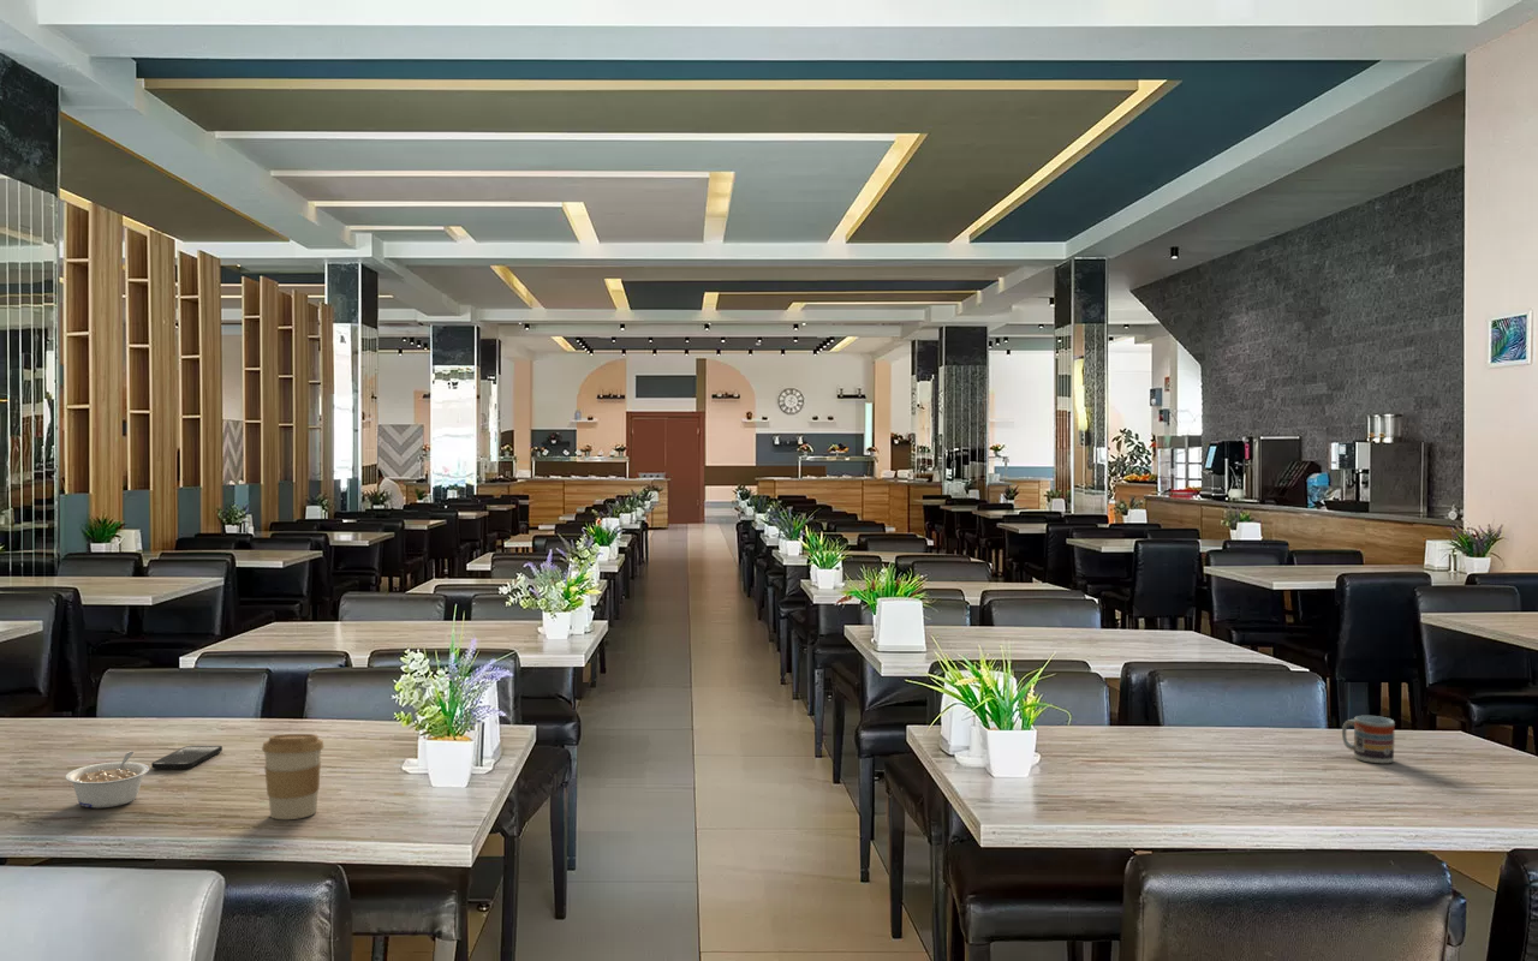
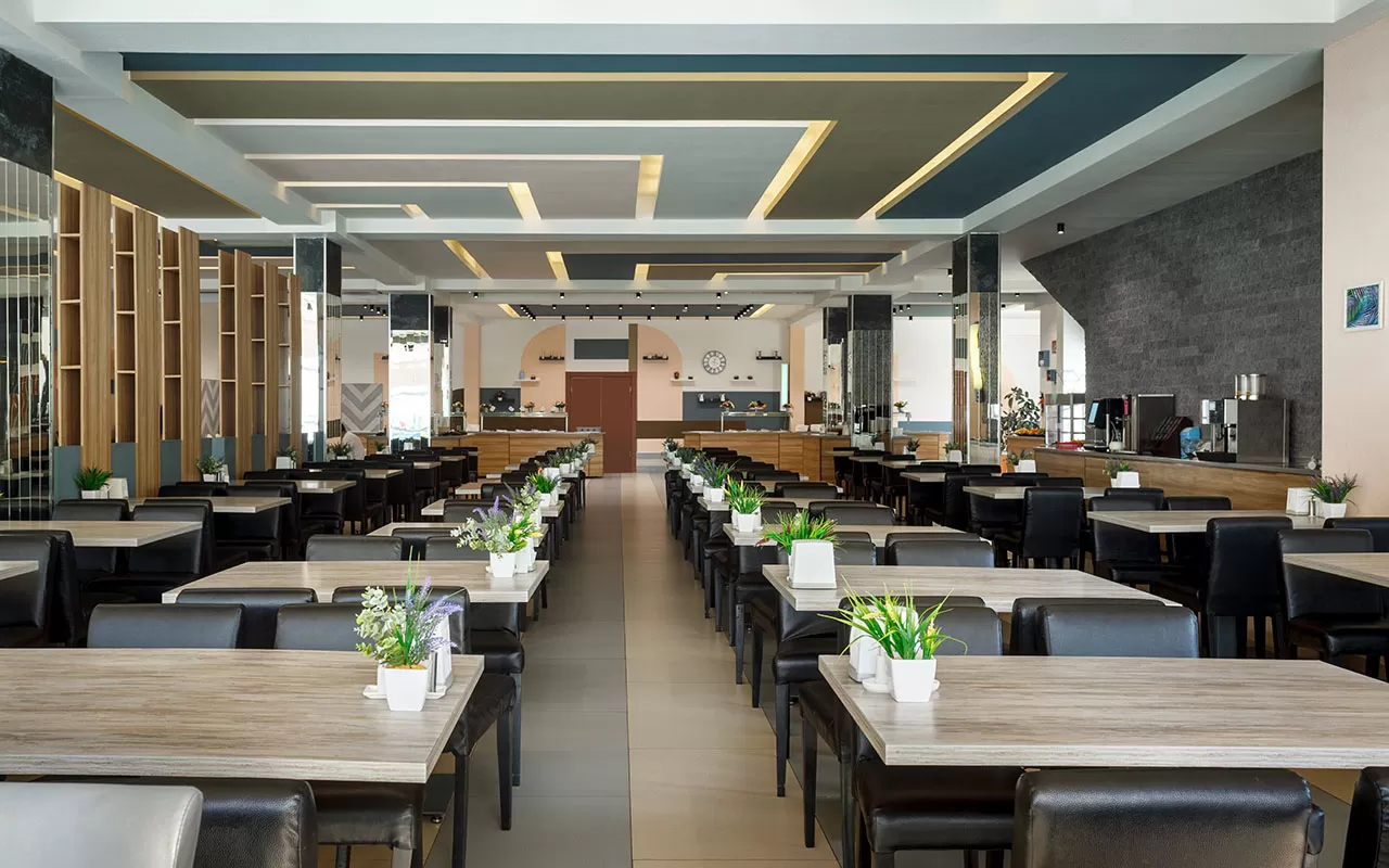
- cup [1341,715,1396,764]
- legume [65,751,150,808]
- coffee cup [261,733,326,820]
- smartphone [150,745,223,770]
